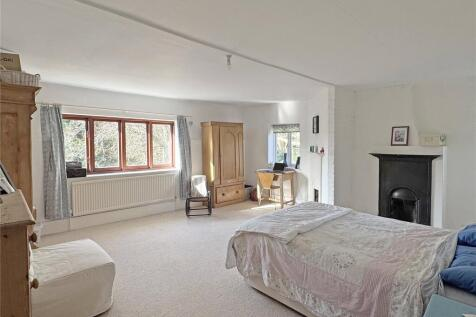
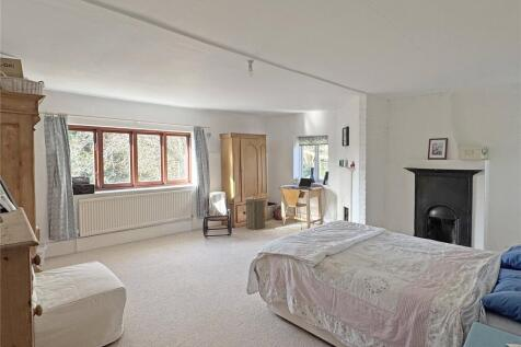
+ laundry hamper [245,195,266,230]
